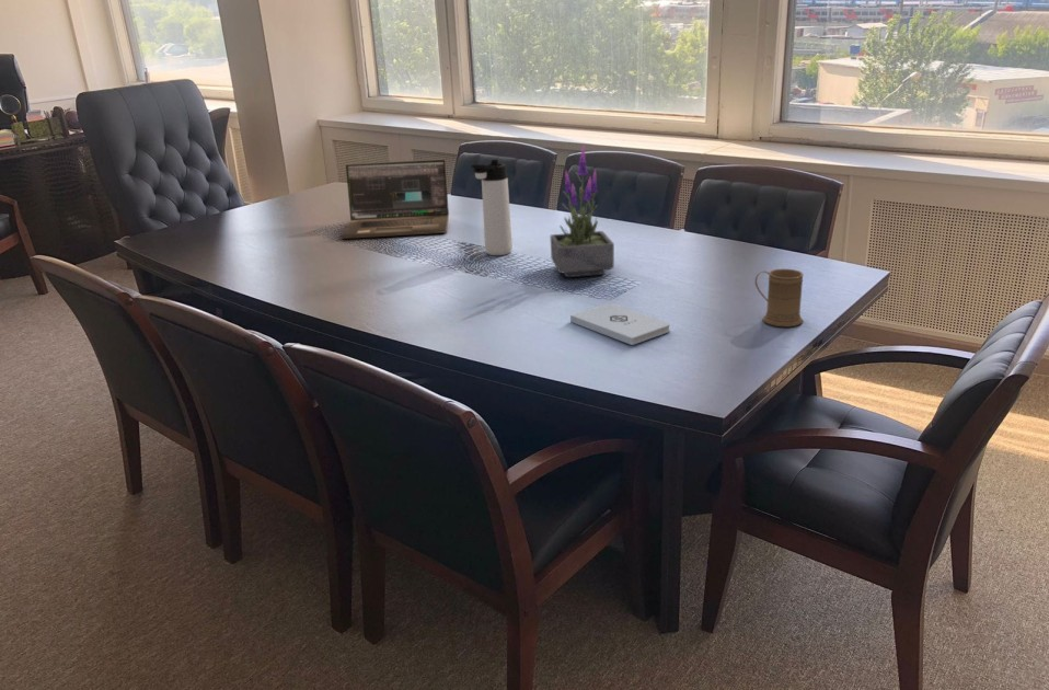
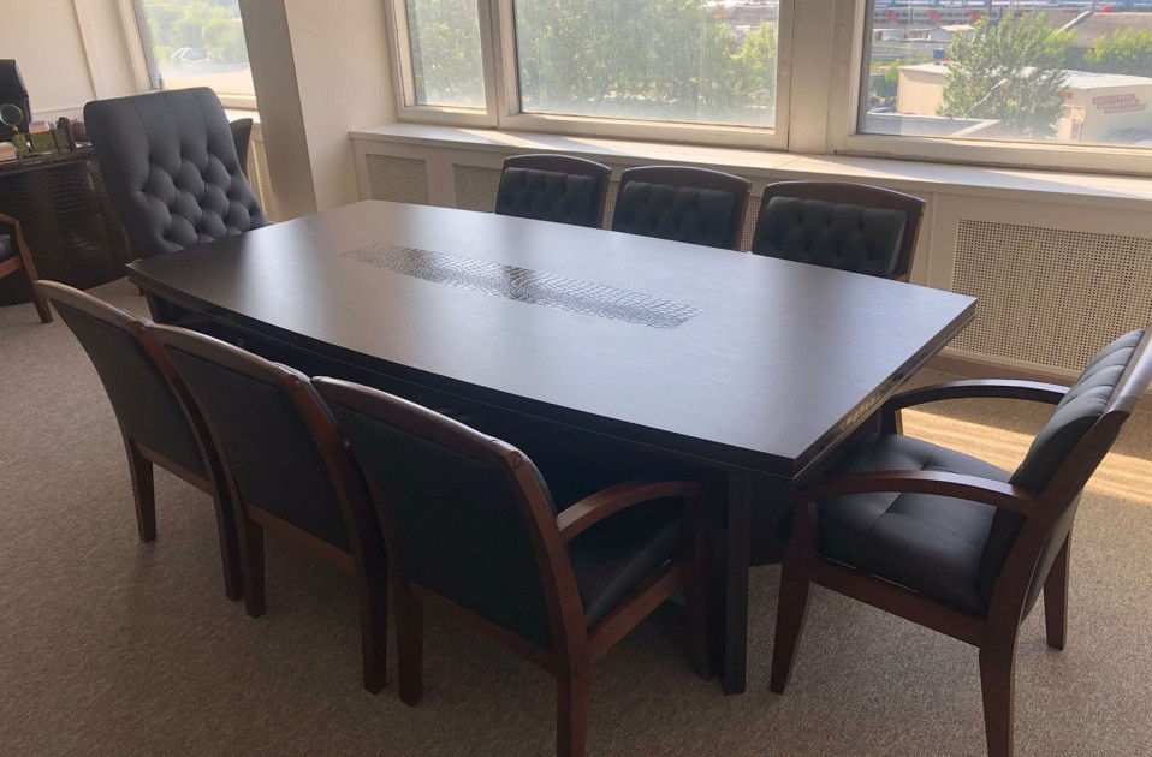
- potted plant [550,143,615,278]
- thermos bottle [470,159,514,256]
- notepad [569,302,671,346]
- laptop [339,158,450,240]
- mug [754,268,805,327]
